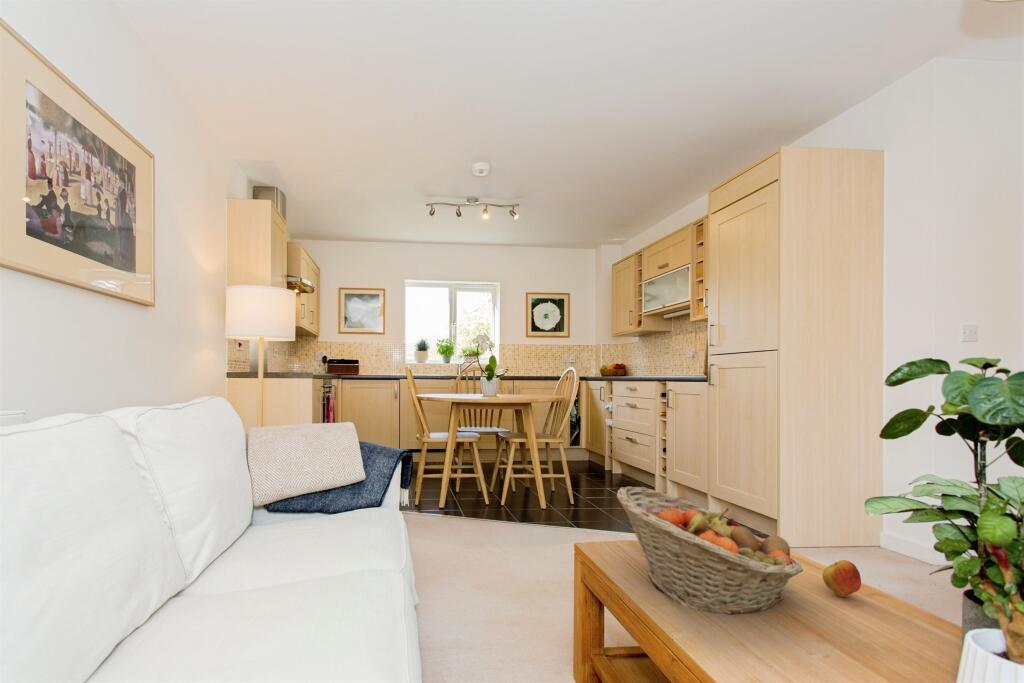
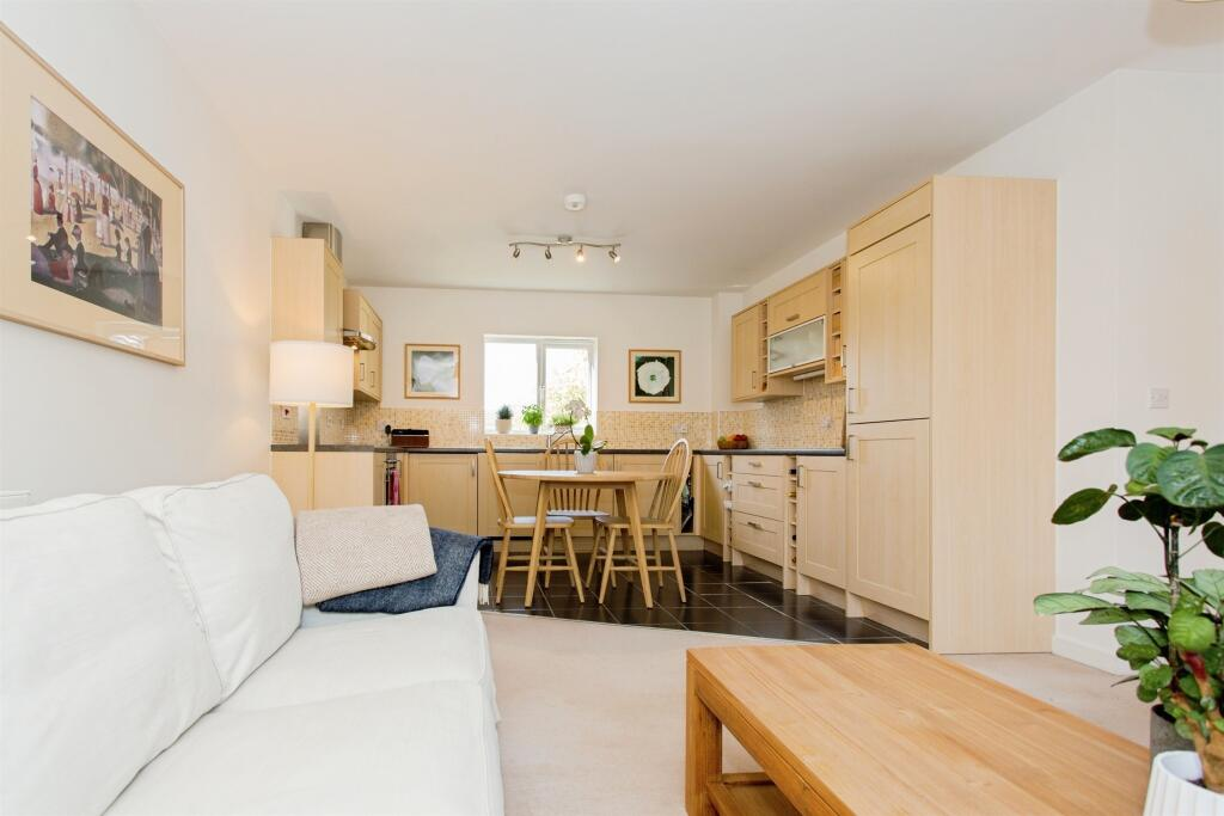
- fruit basket [616,486,804,616]
- apple [822,559,862,598]
